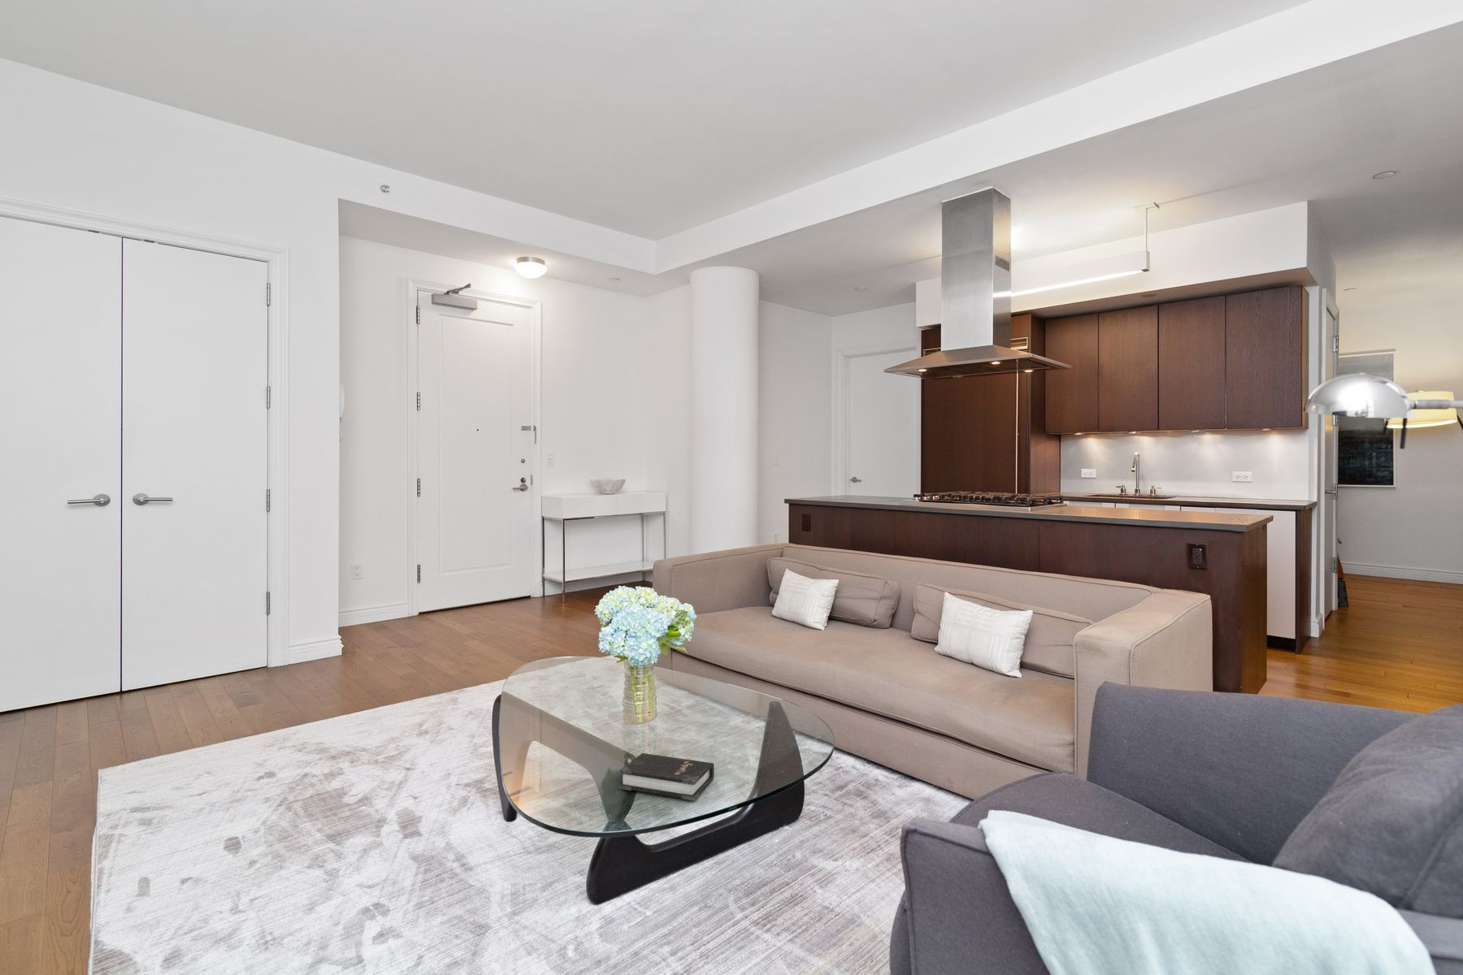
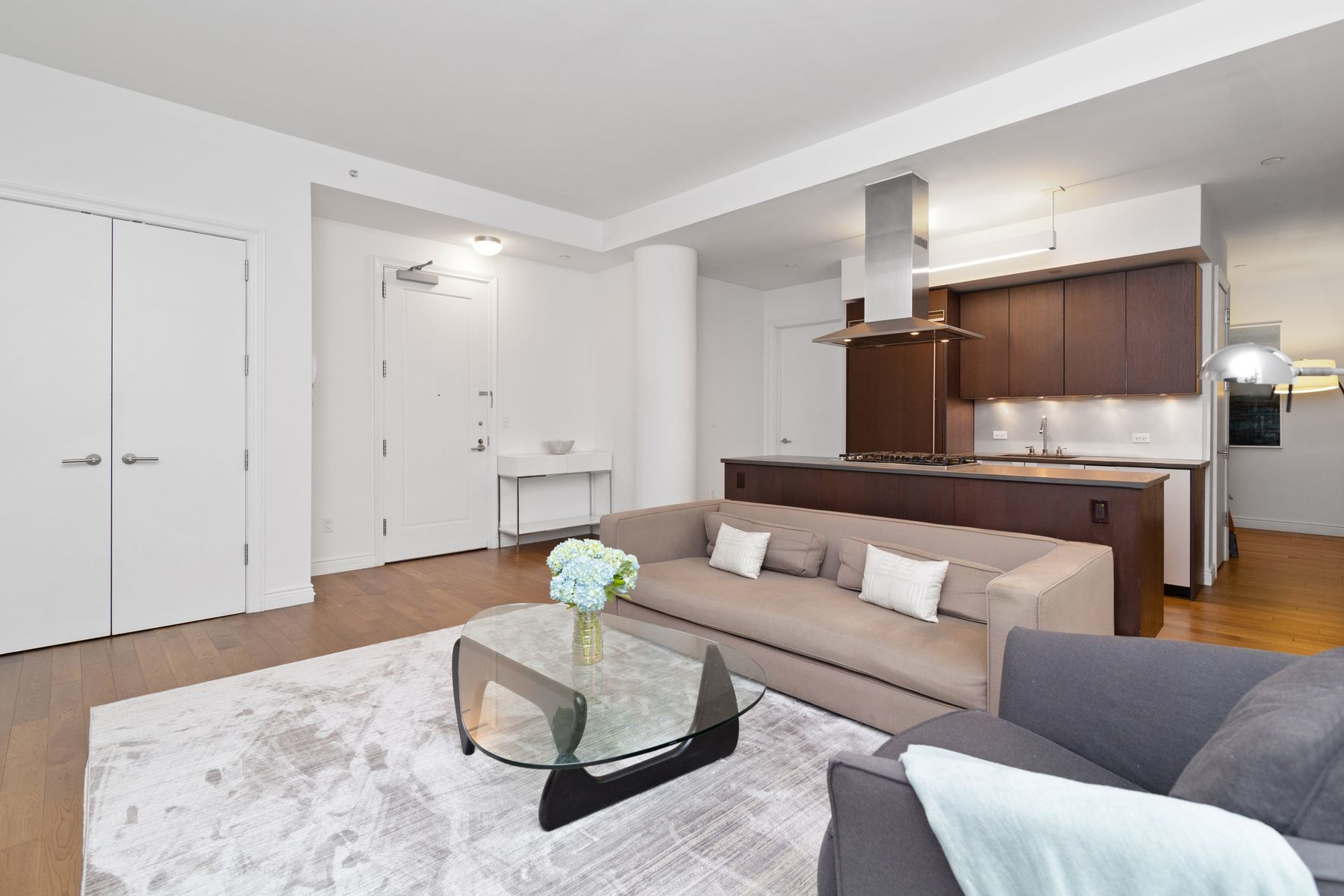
- hardback book [619,752,714,802]
